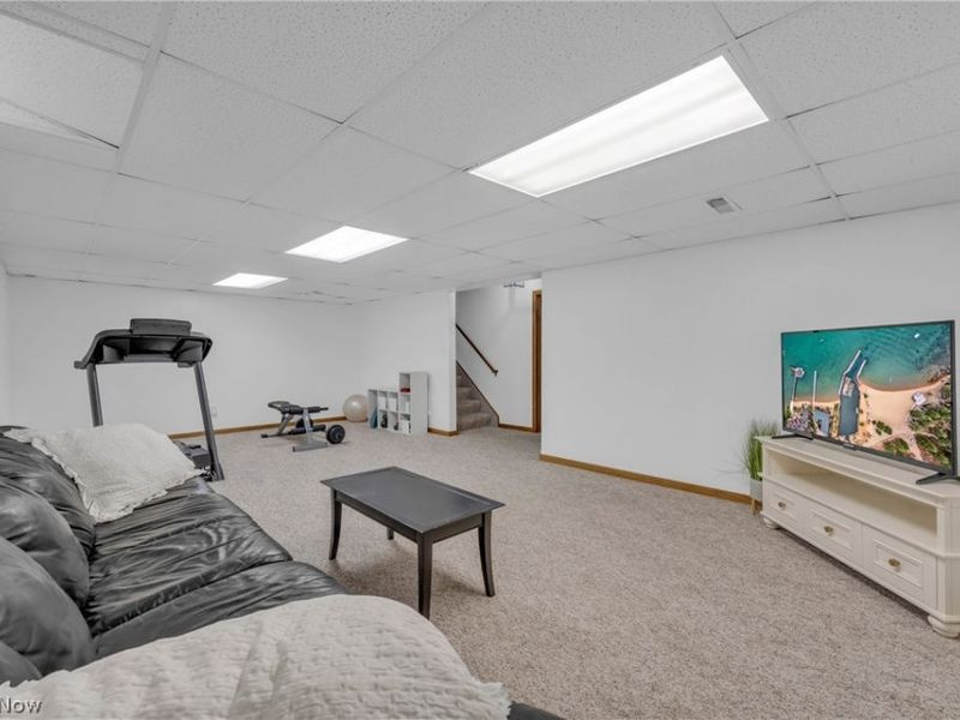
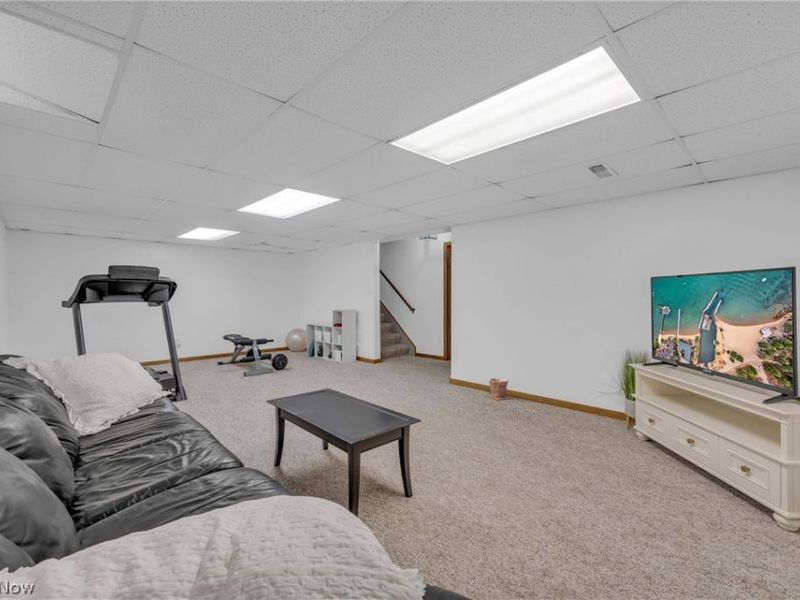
+ plant pot [486,377,511,401]
